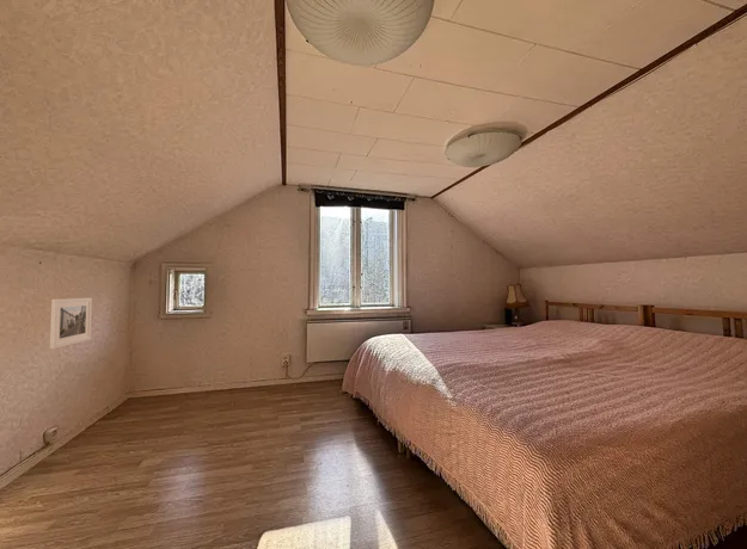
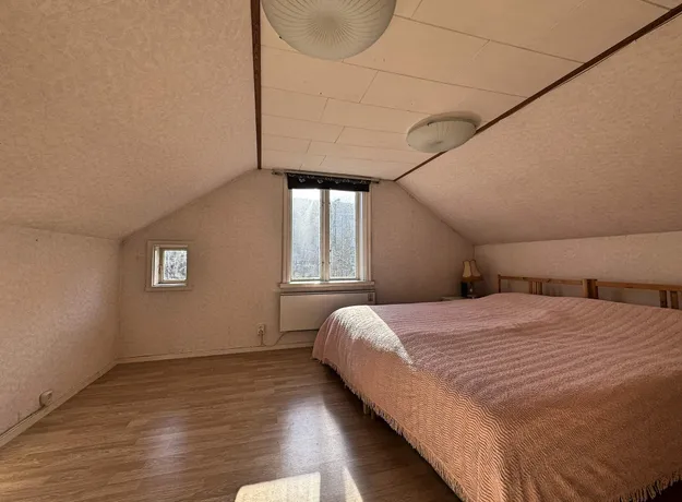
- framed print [49,297,93,350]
